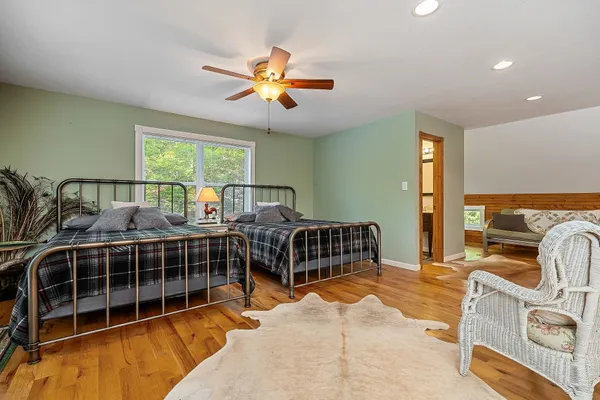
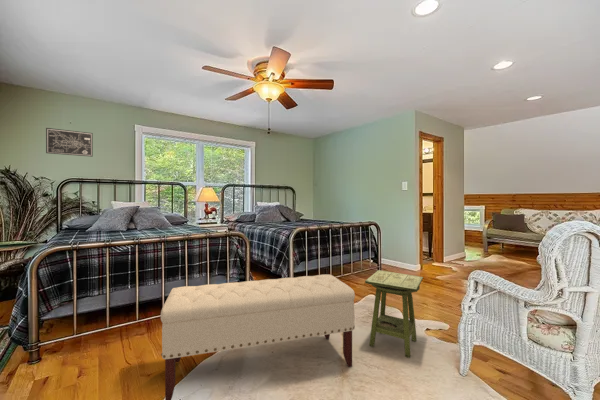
+ wall art [45,127,94,158]
+ bench [160,273,356,400]
+ side table [364,269,424,359]
